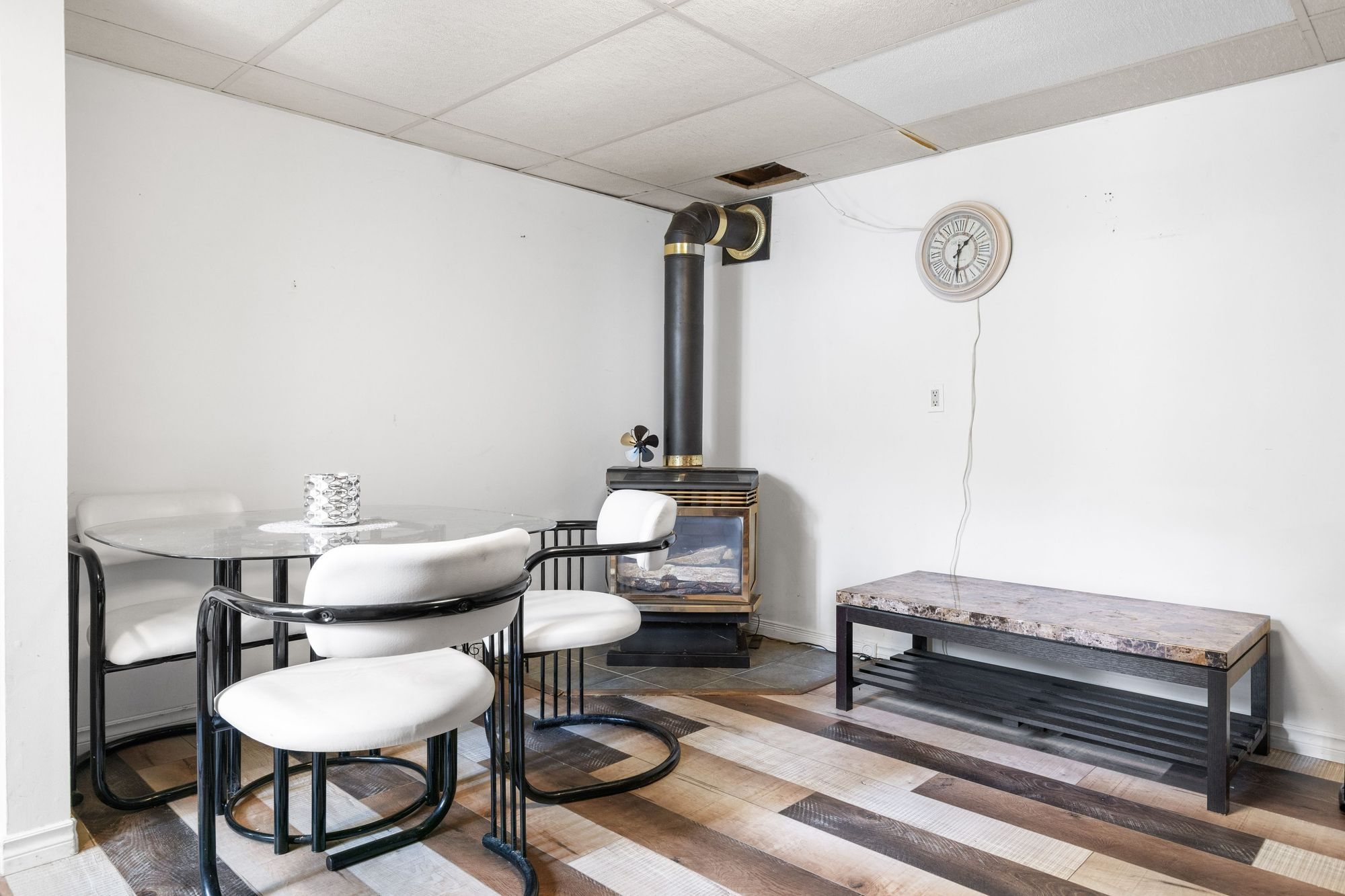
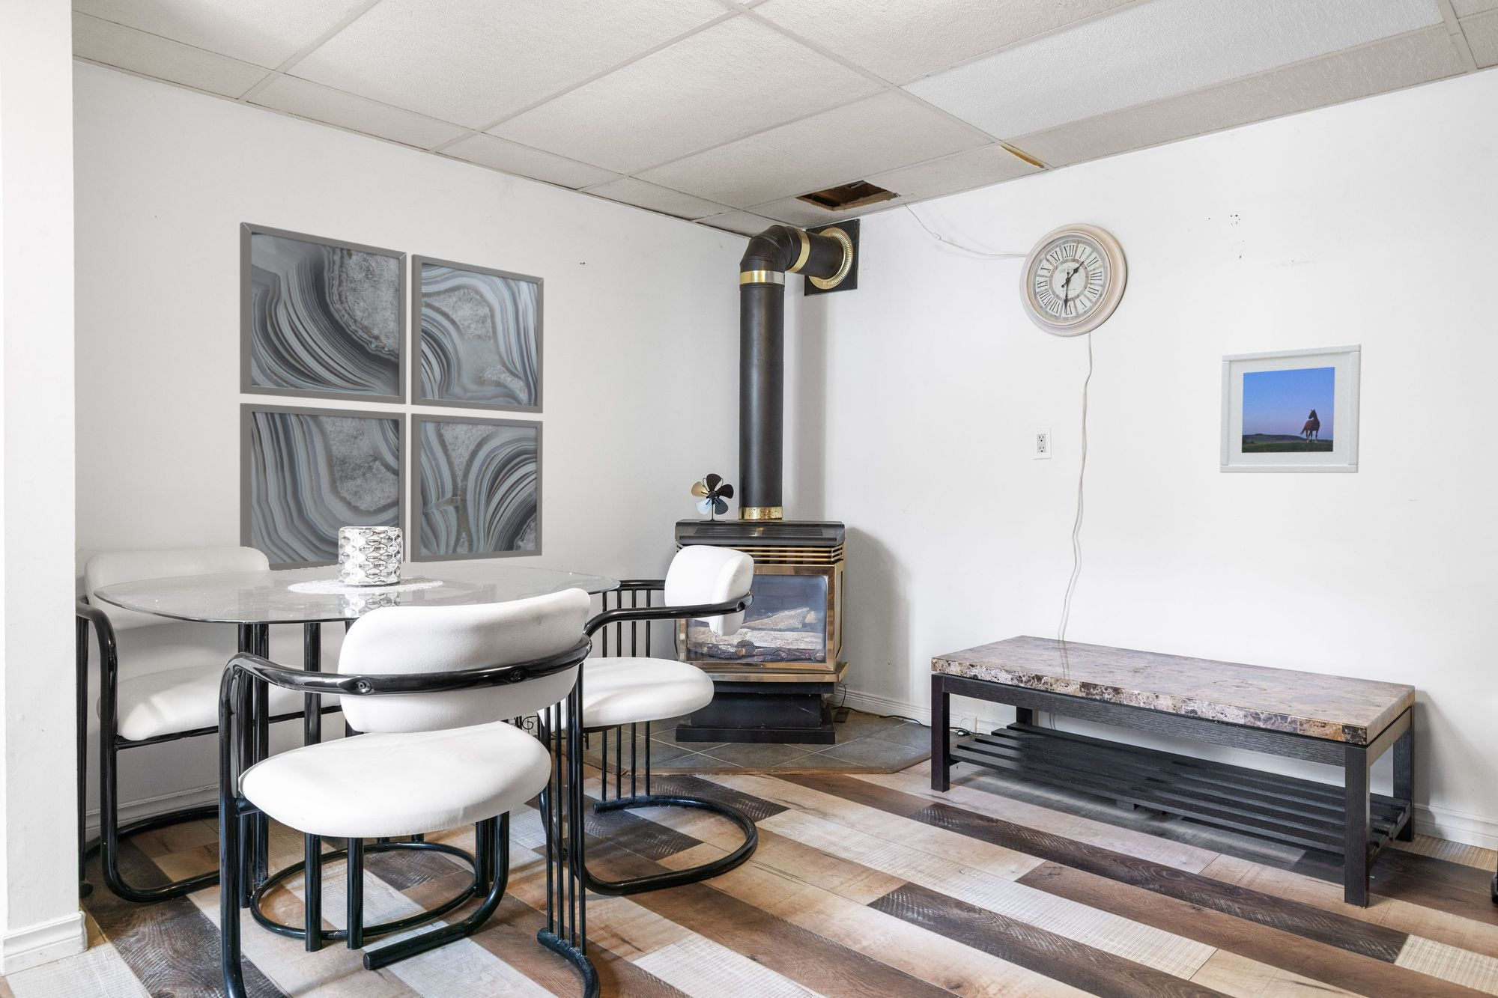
+ wall art [239,221,545,571]
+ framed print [1220,343,1362,473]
